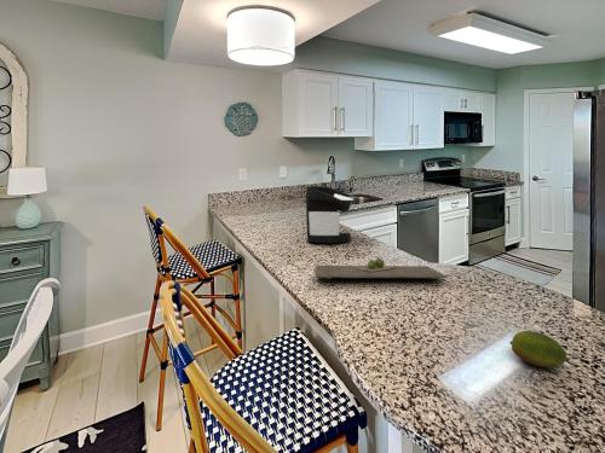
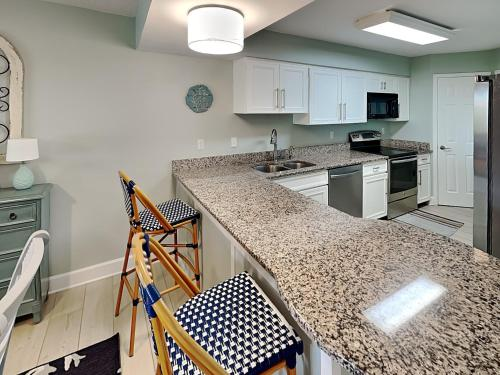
- cutting board [315,257,448,280]
- coffee maker [305,185,355,244]
- fruit [508,330,567,368]
